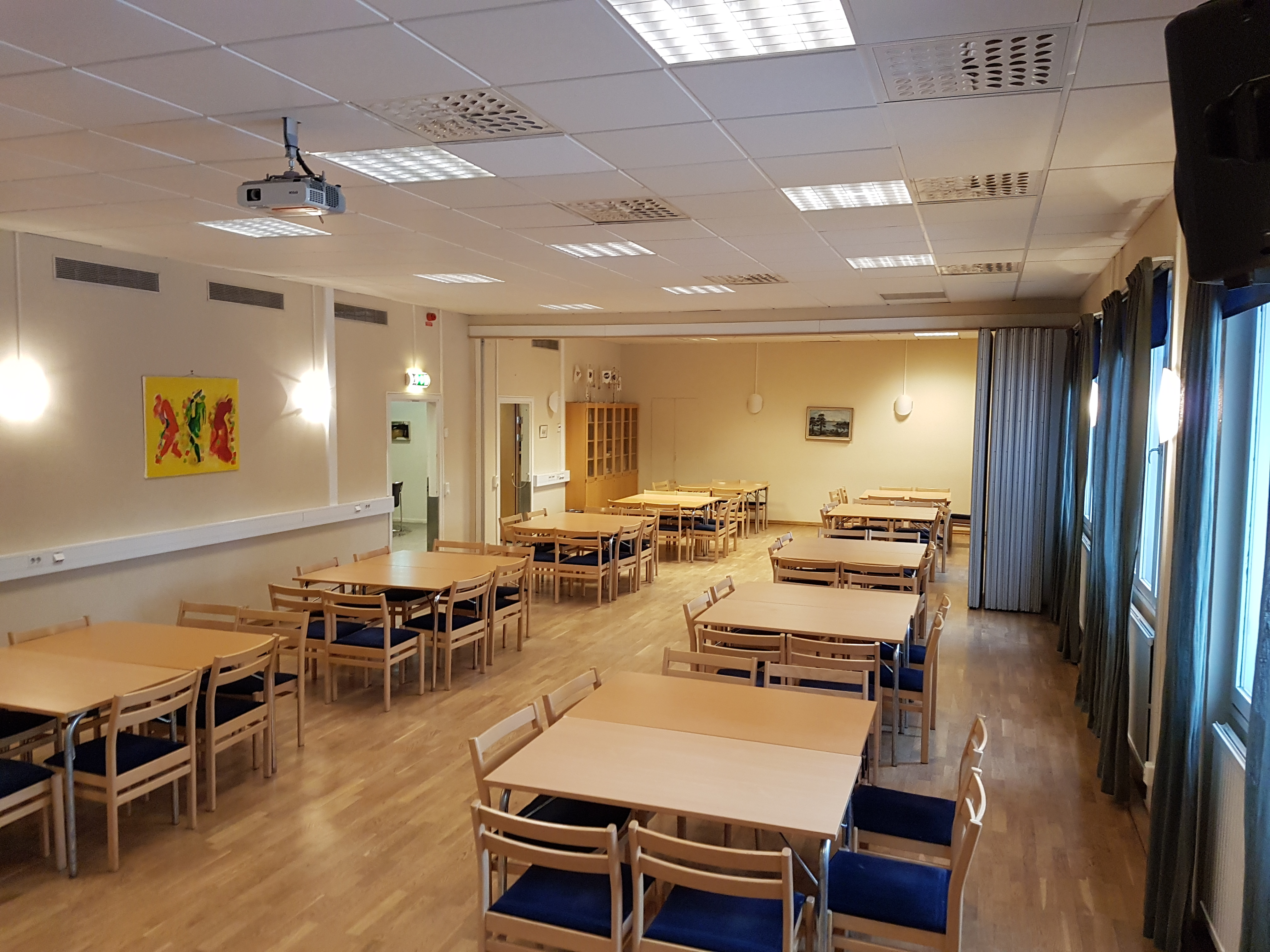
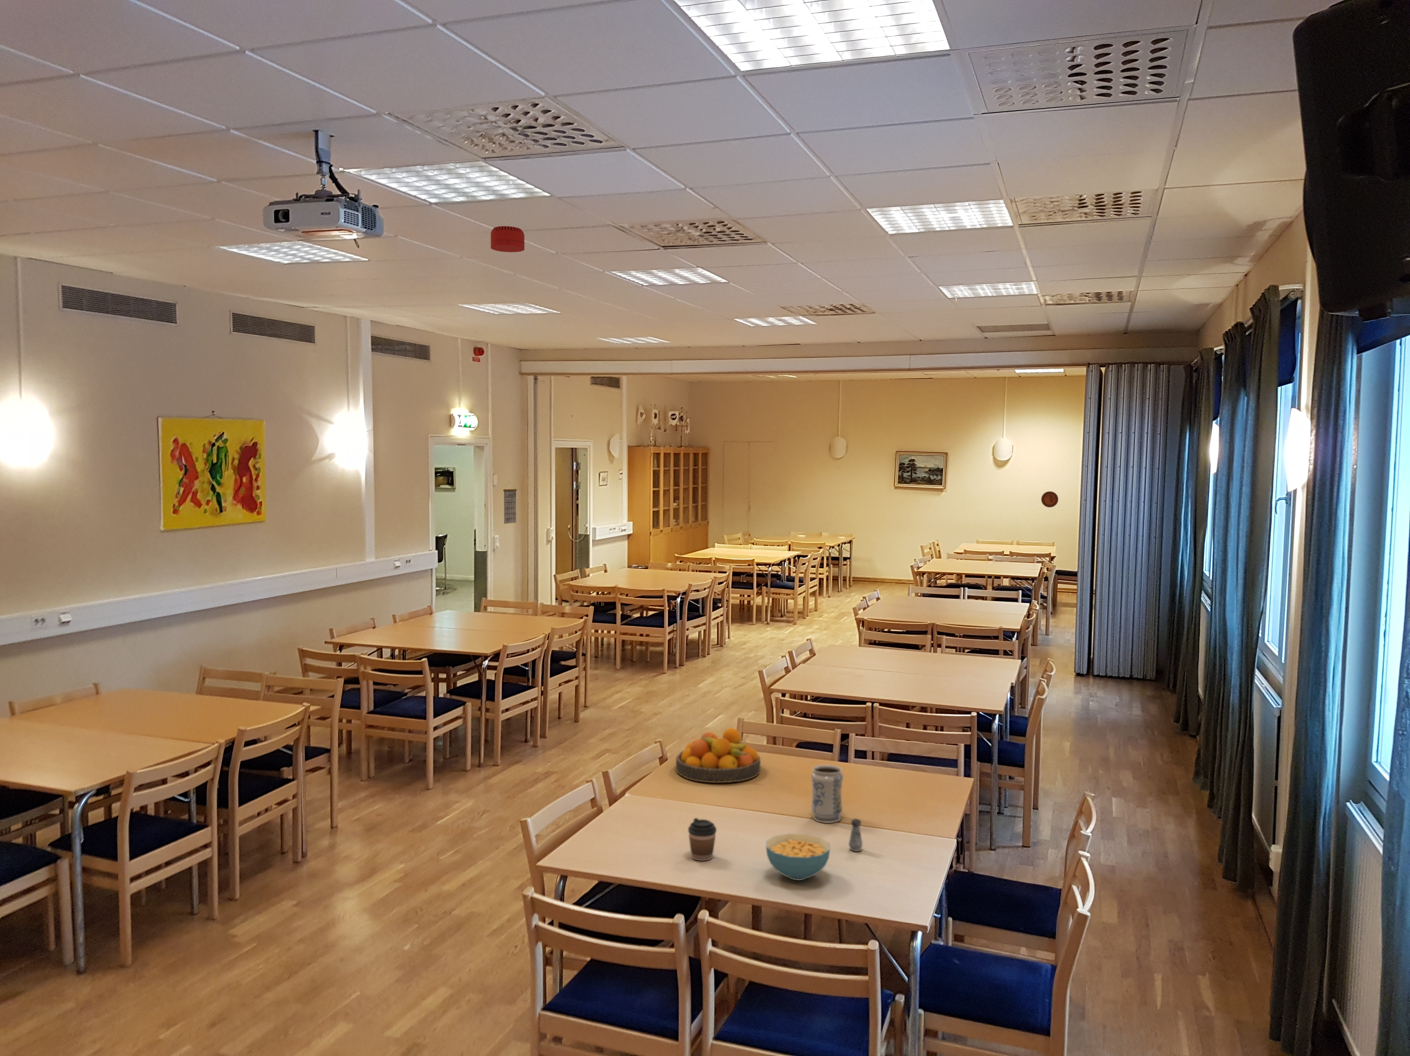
+ smoke detector [491,225,525,253]
+ fruit bowl [675,728,761,783]
+ decorative plate [1040,491,1058,508]
+ salt shaker [848,819,863,852]
+ cereal bowl [765,833,830,881]
+ vase [810,764,844,823]
+ calendar [503,480,517,525]
+ coffee cup [688,818,717,861]
